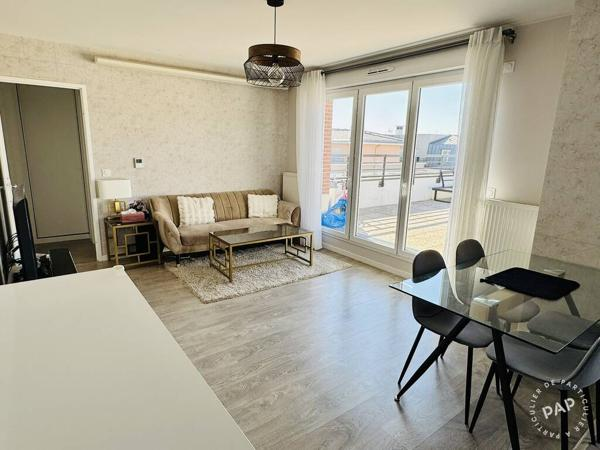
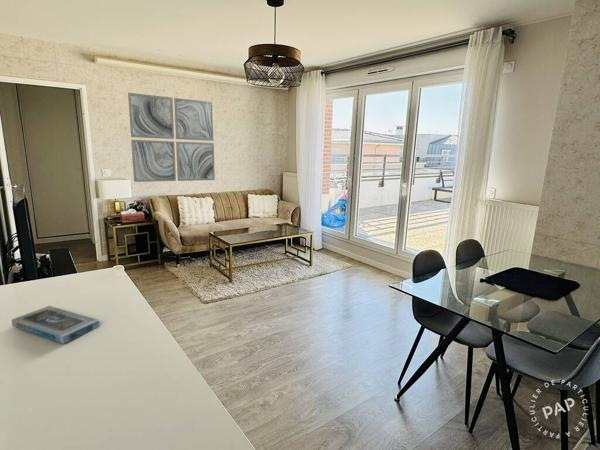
+ speaker [11,305,101,345]
+ wall art [127,92,216,183]
